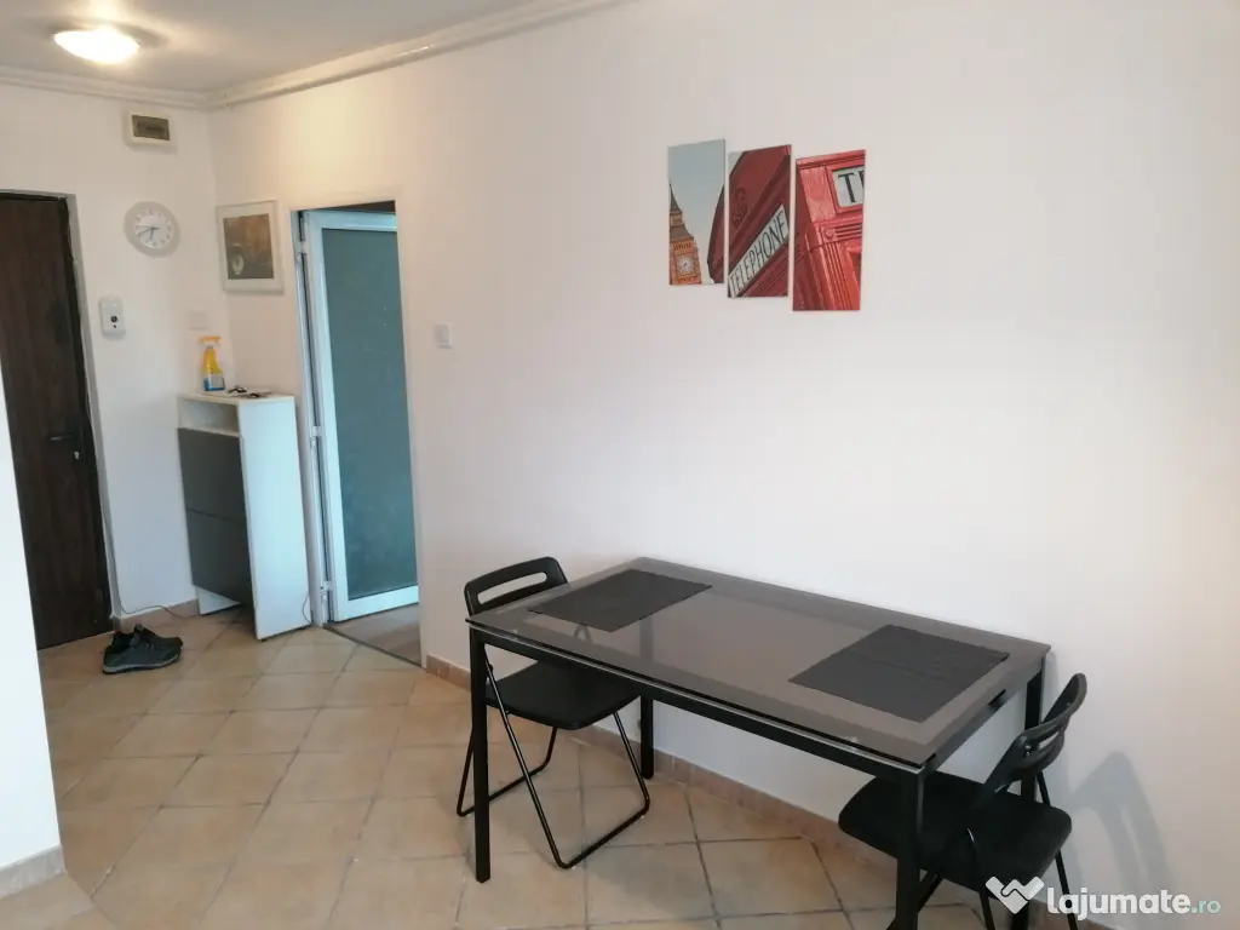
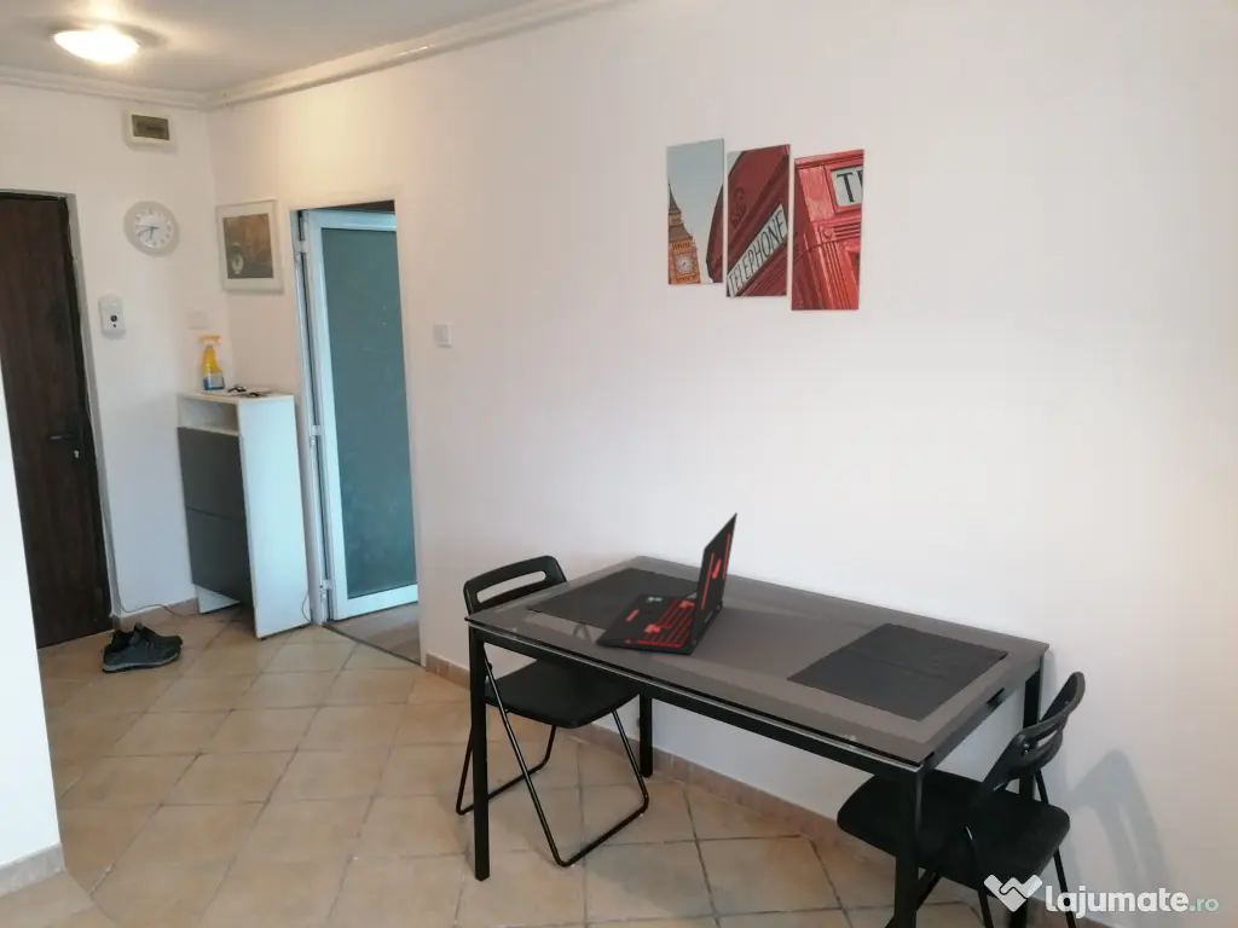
+ laptop [595,511,739,656]
